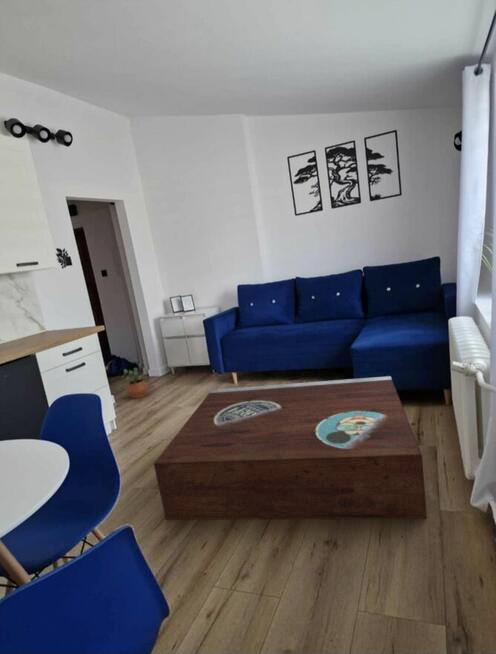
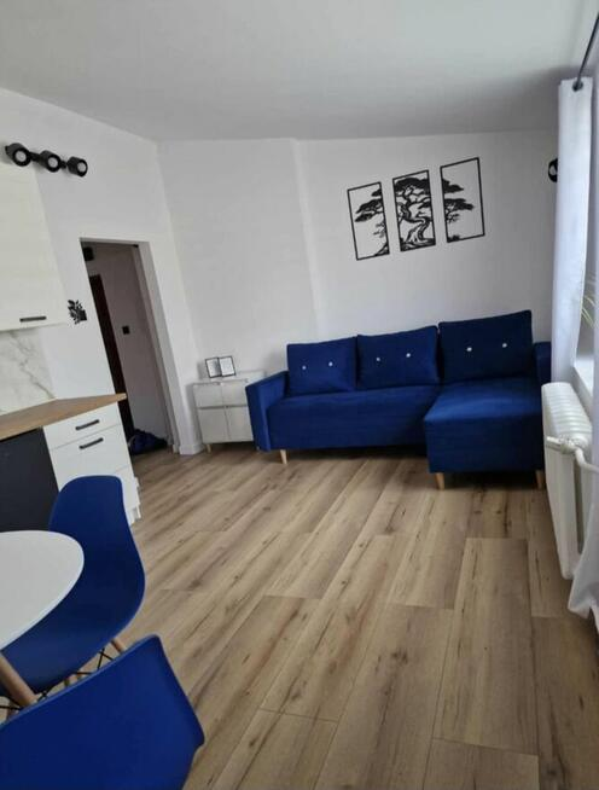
- potted plant [119,364,150,399]
- stereo [153,375,428,521]
